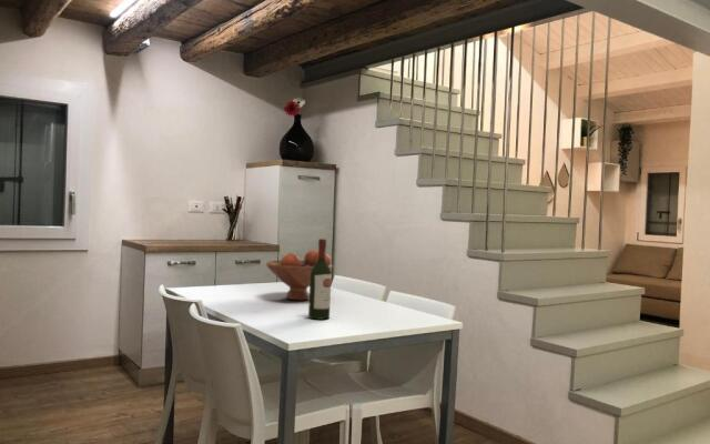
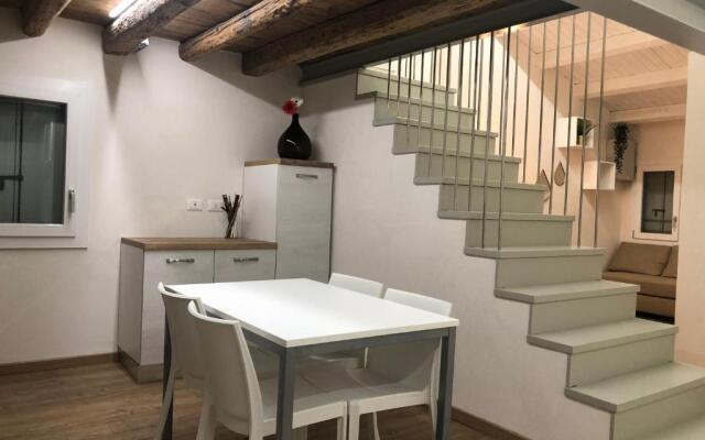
- fruit bowl [265,249,334,301]
- wine bottle [307,238,333,321]
